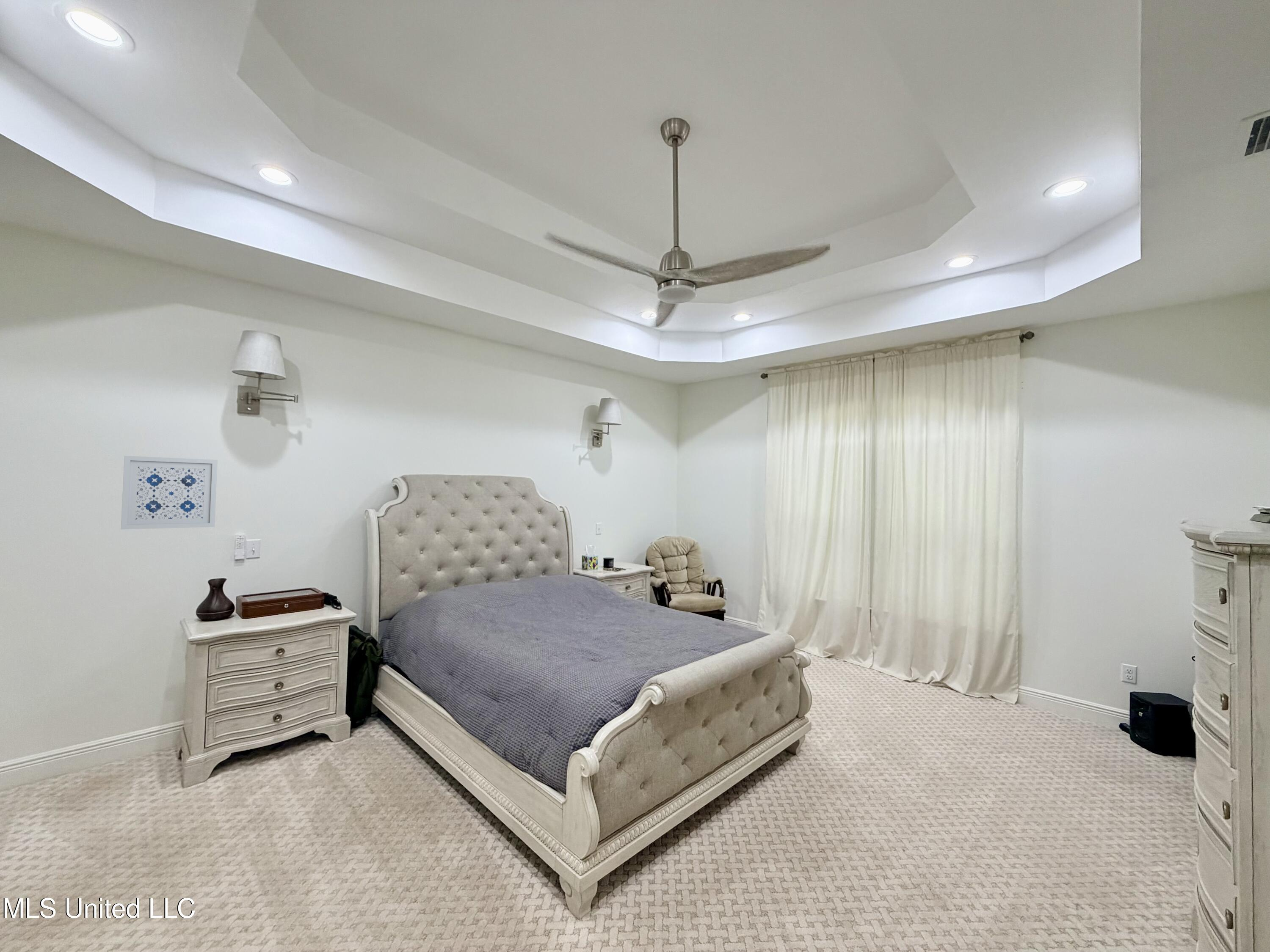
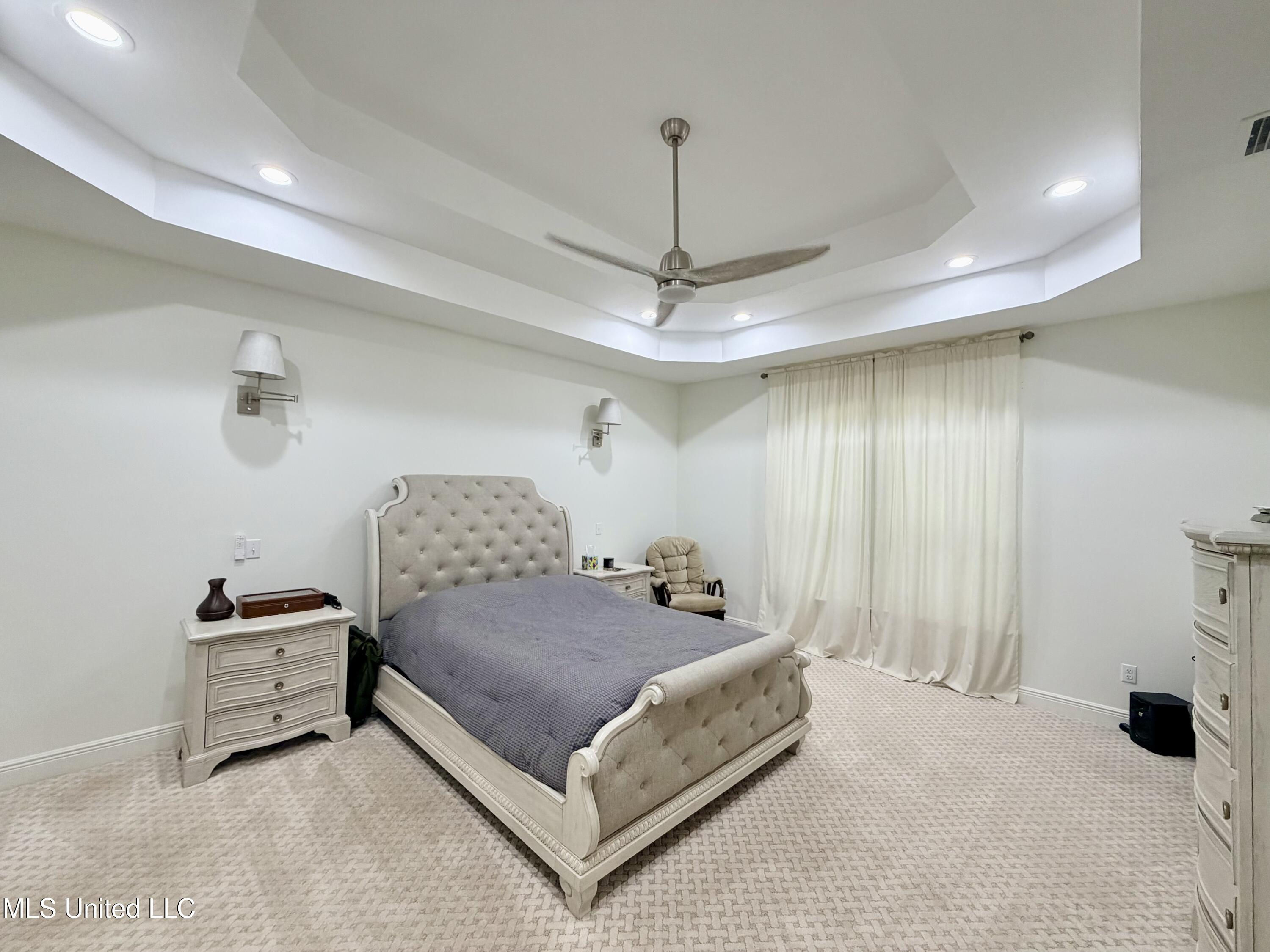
- wall art [121,455,218,530]
